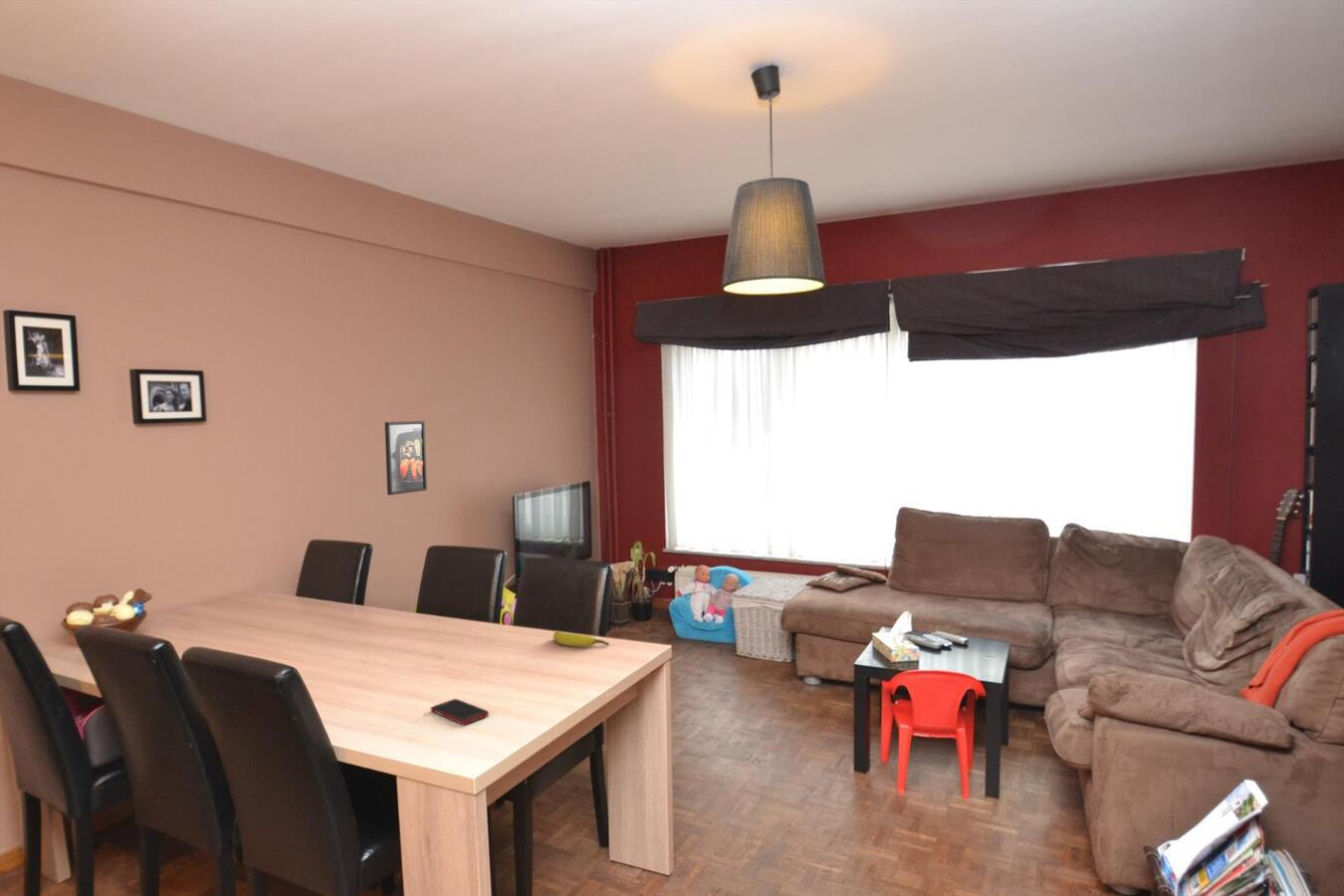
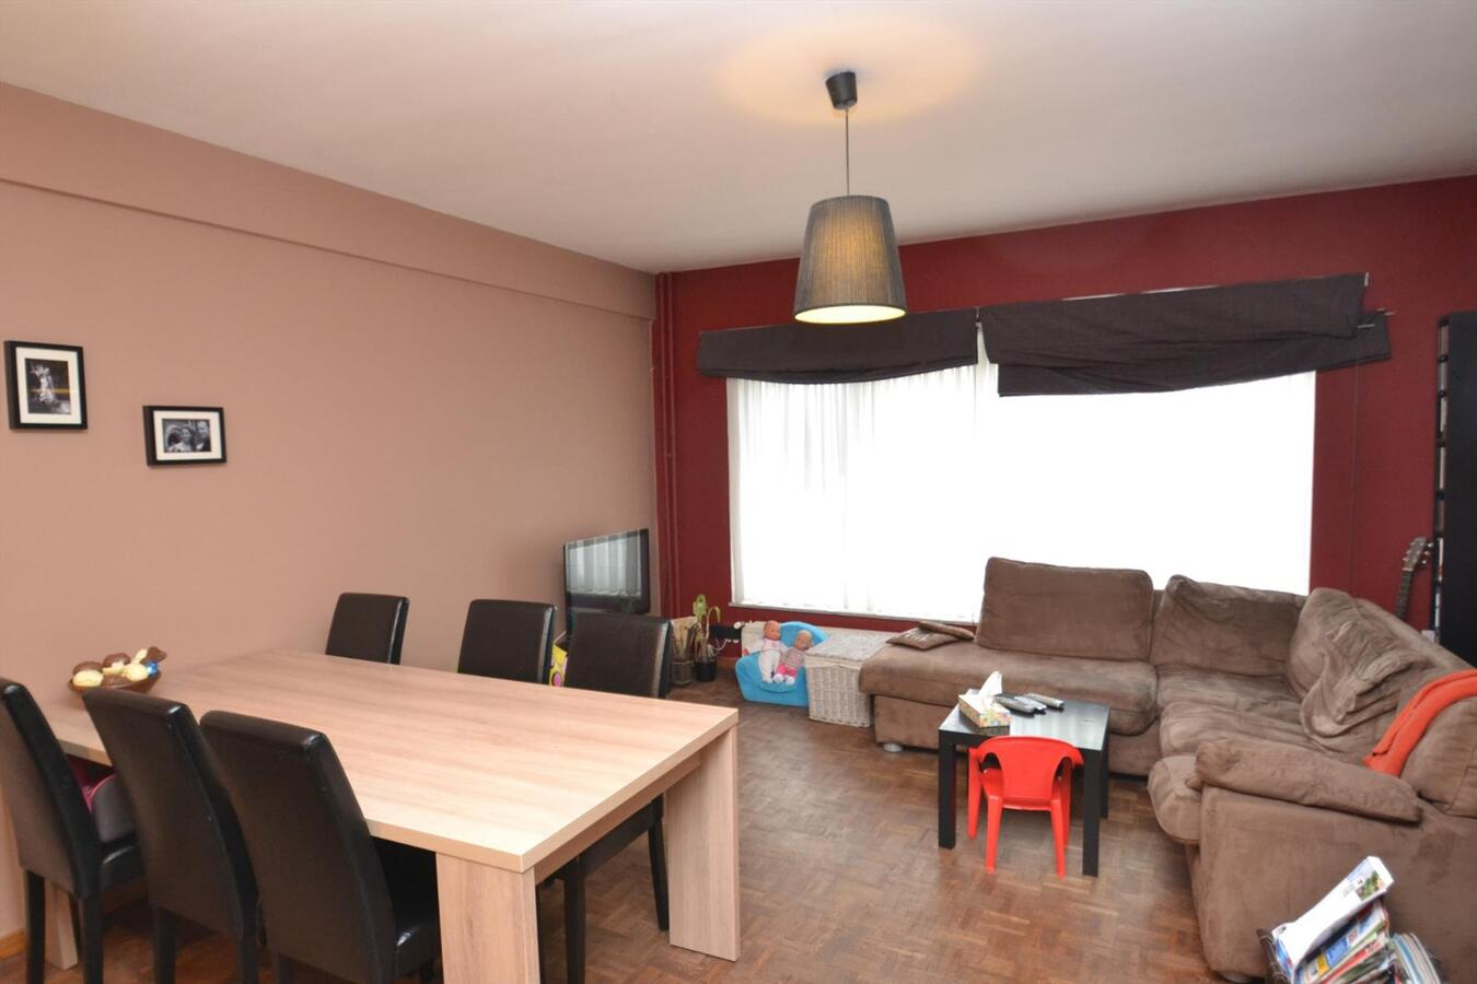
- cell phone [430,698,490,726]
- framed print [384,420,428,496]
- banana [553,629,610,647]
